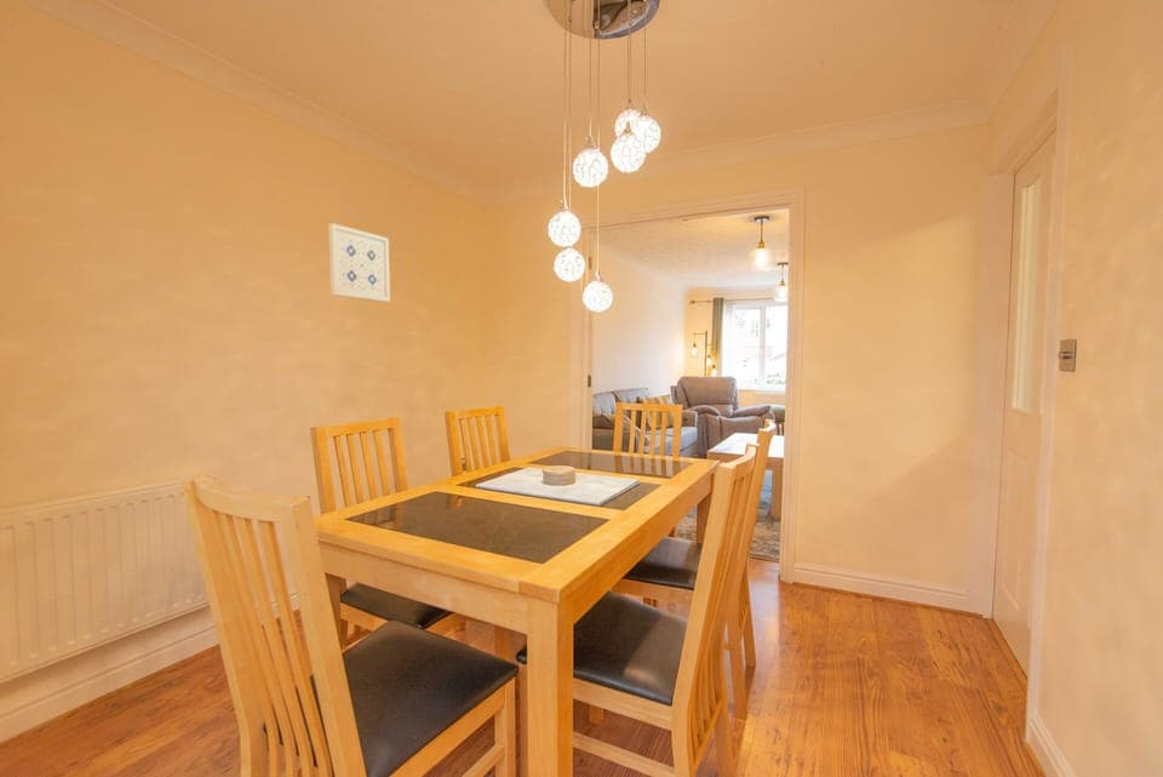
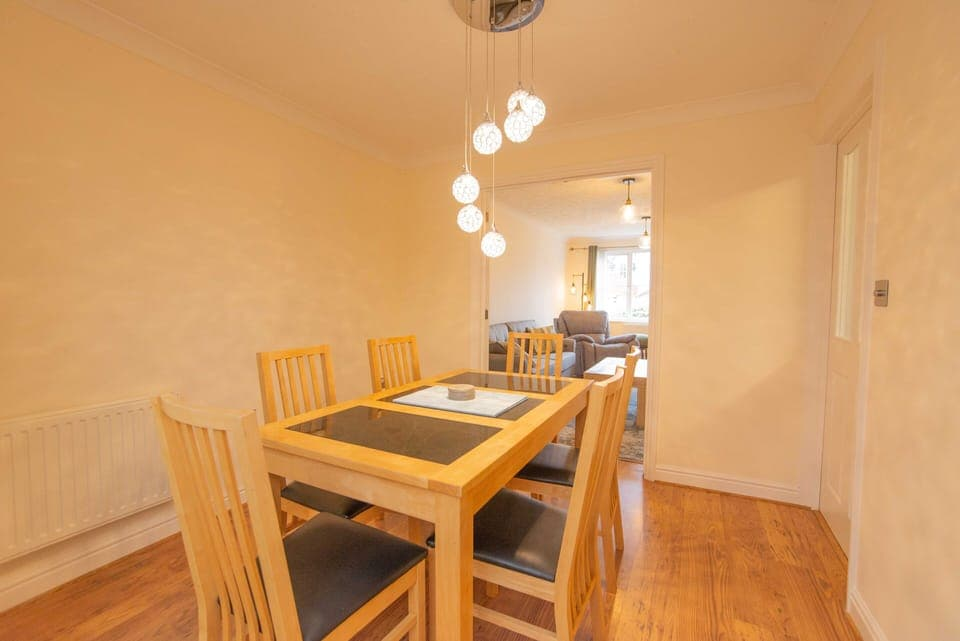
- wall art [327,222,391,303]
